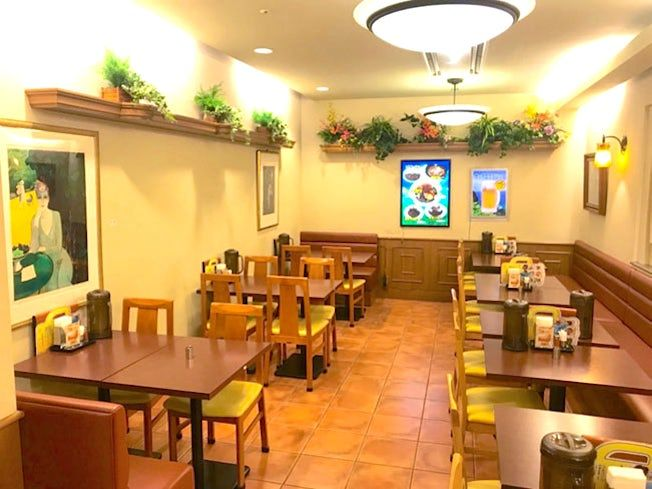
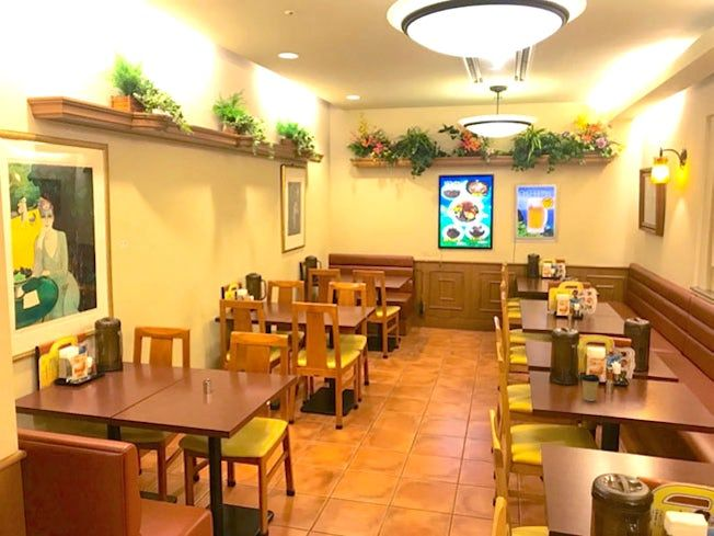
+ coffee cup [579,373,601,402]
